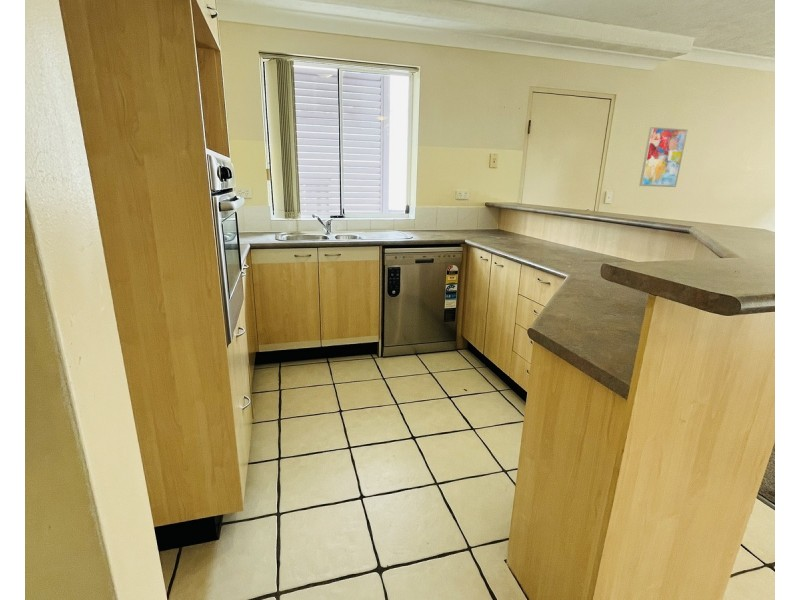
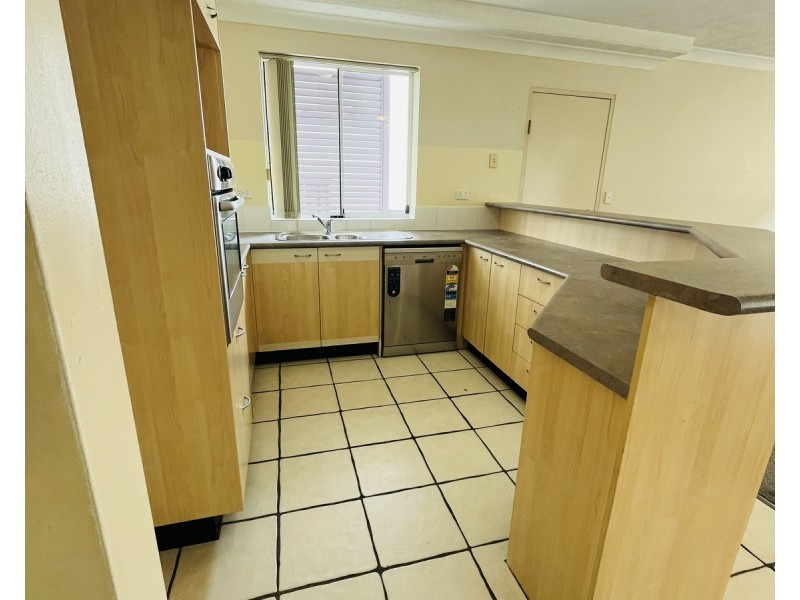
- wall art [638,126,689,188]
